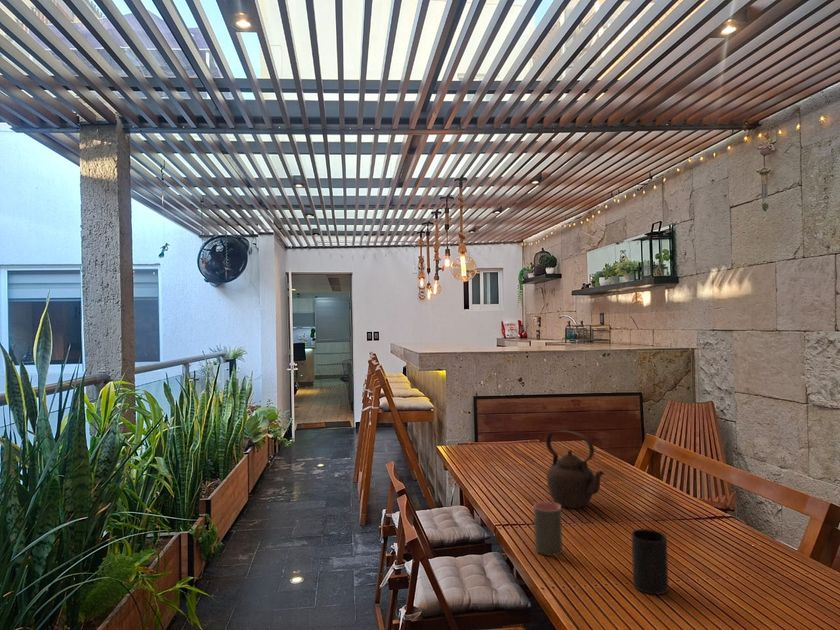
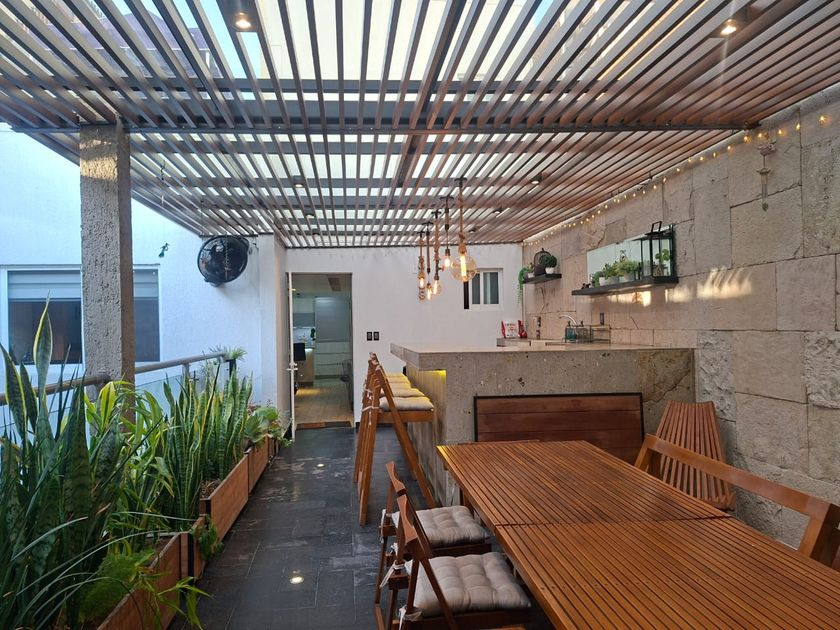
- cup [533,501,563,557]
- teapot [545,429,606,509]
- cup [631,528,669,595]
